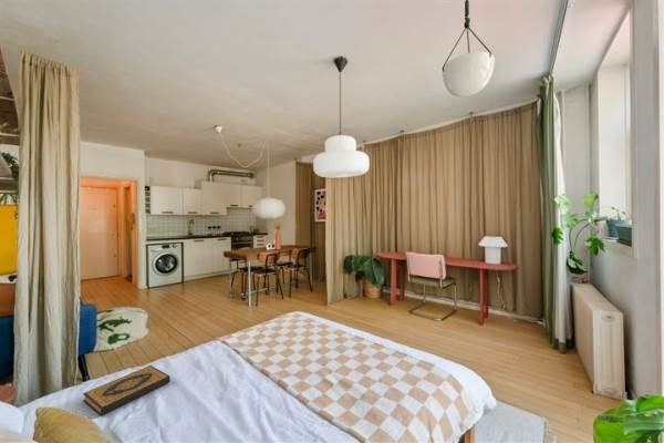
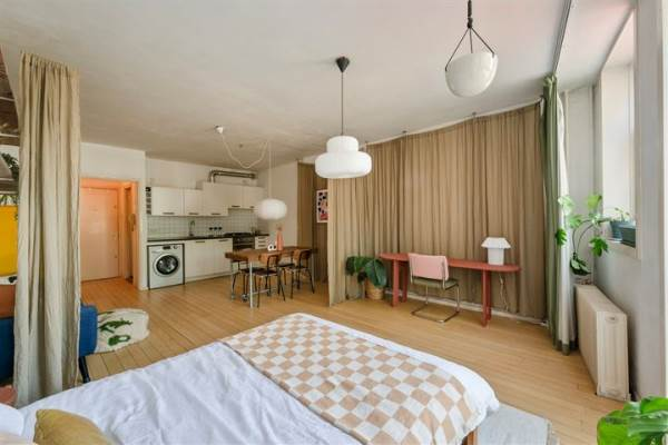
- hardback book [82,364,172,416]
